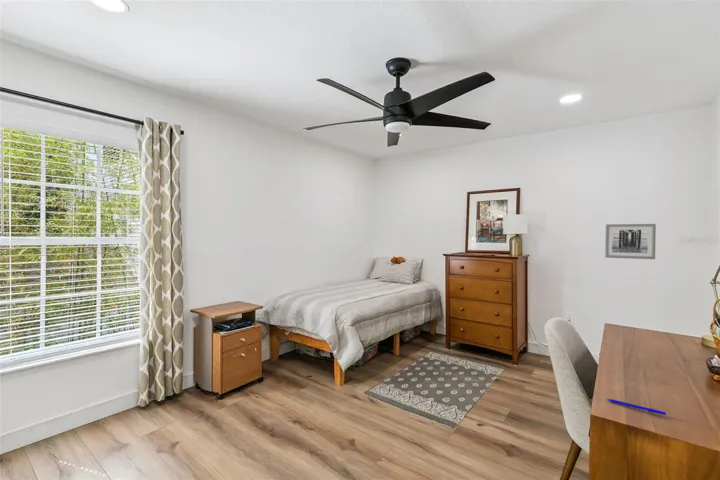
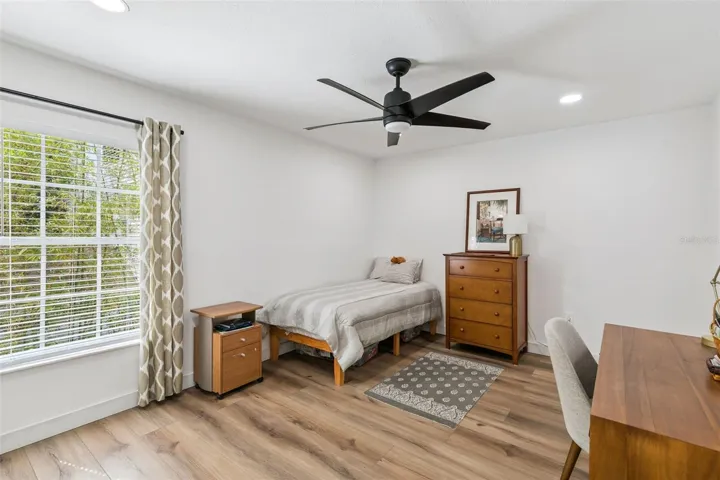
- pen [606,398,667,416]
- wall art [604,223,657,260]
